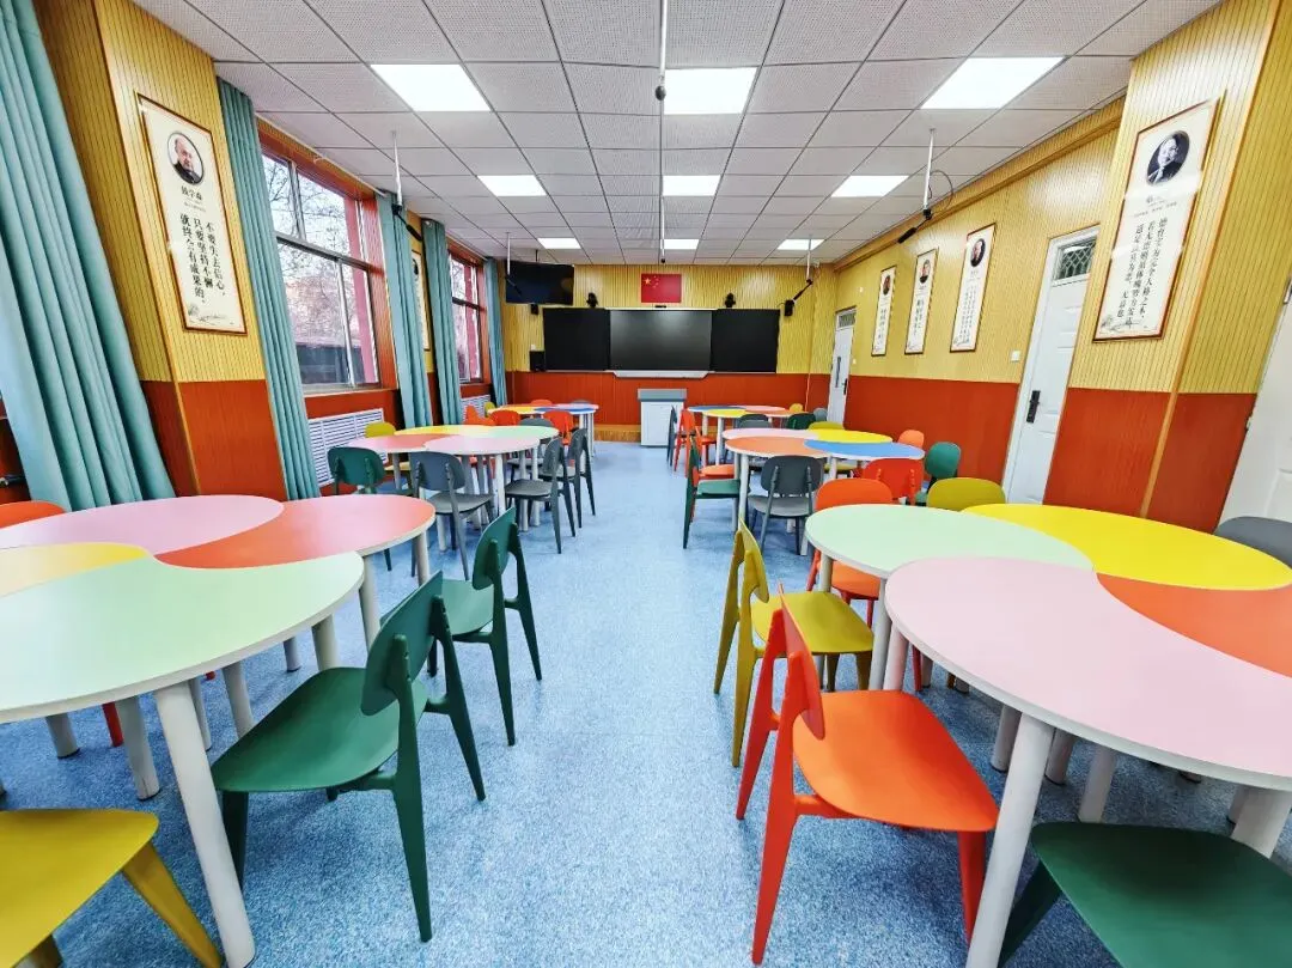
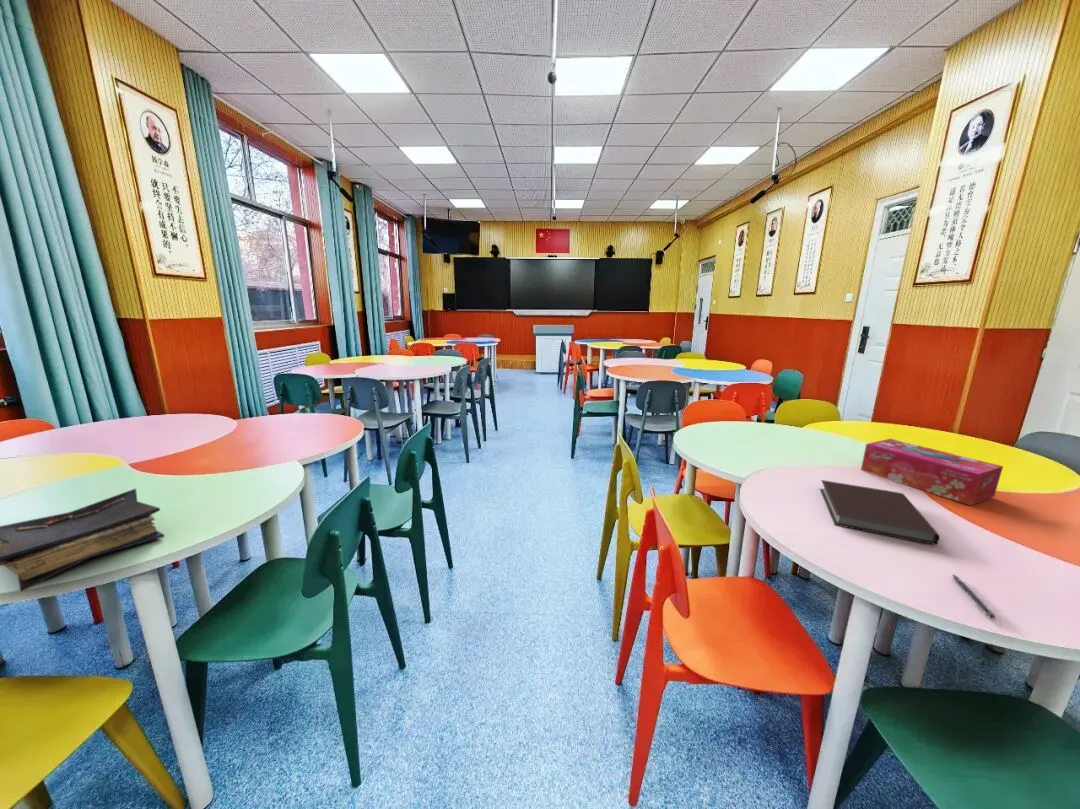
+ pen [952,574,997,620]
+ book [0,487,165,593]
+ tissue box [860,438,1004,507]
+ notebook [819,479,940,545]
